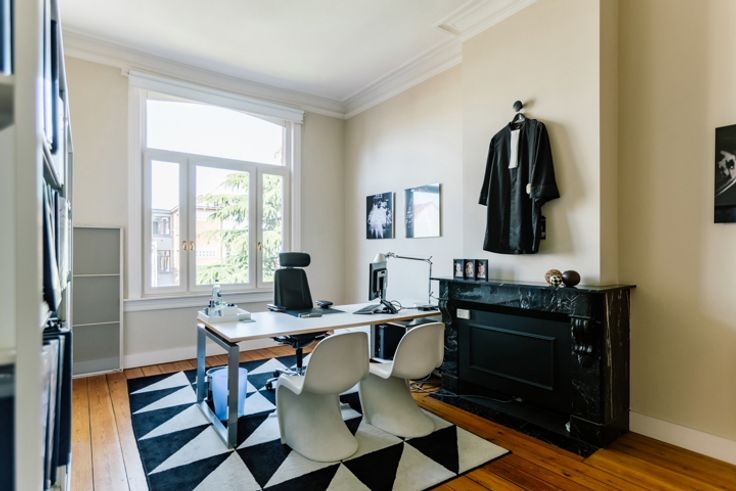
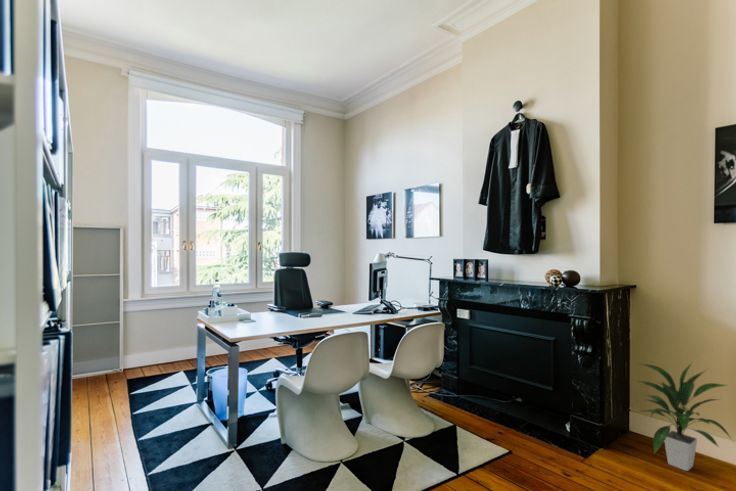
+ indoor plant [633,361,734,472]
